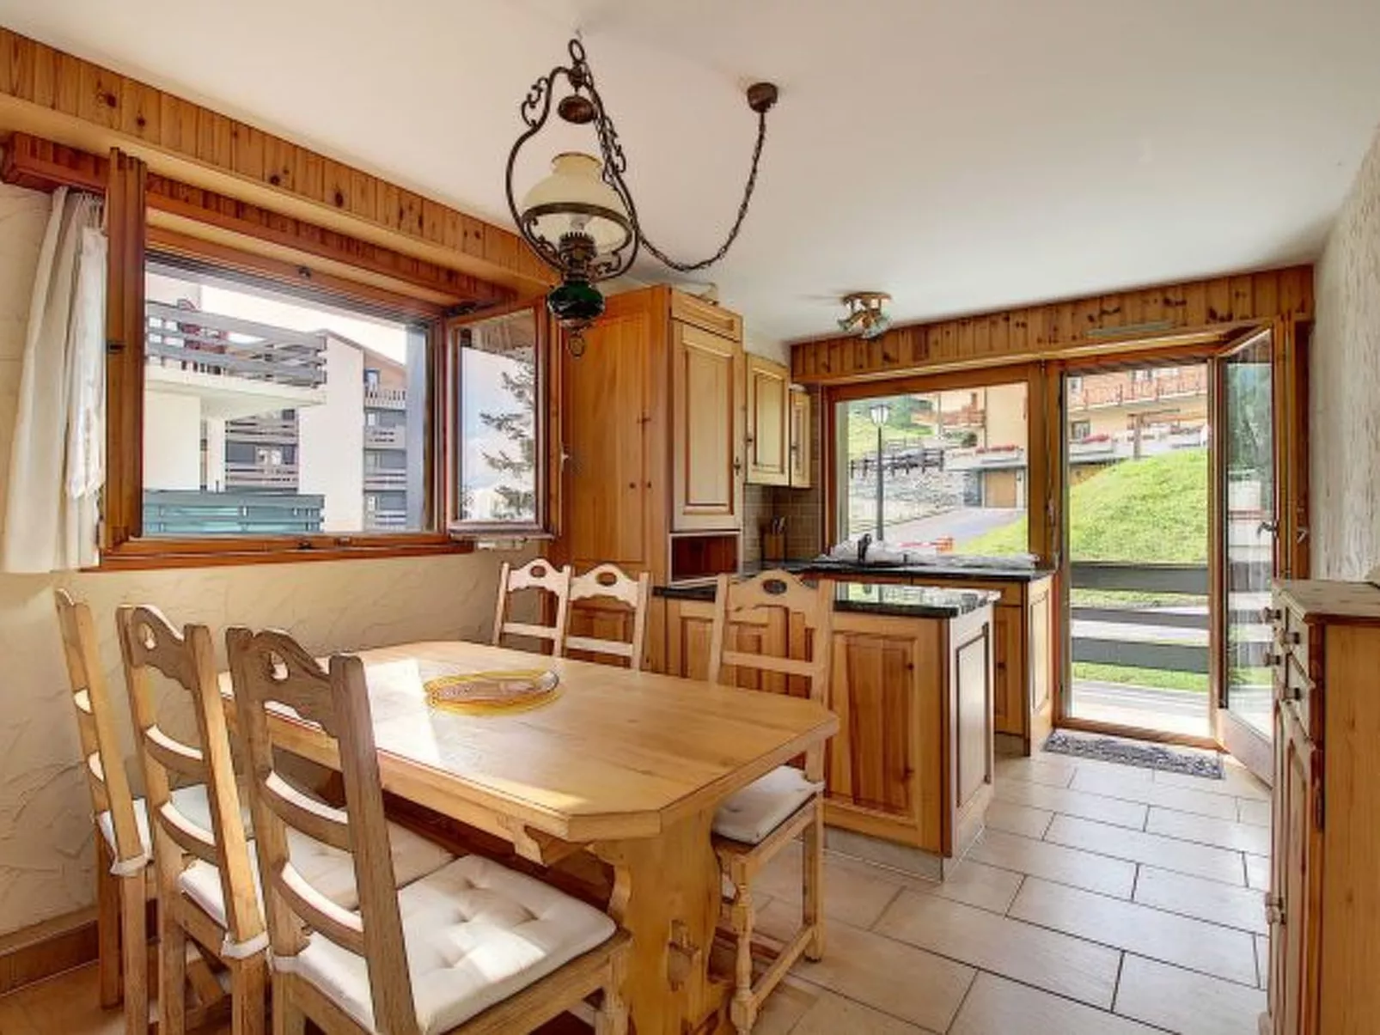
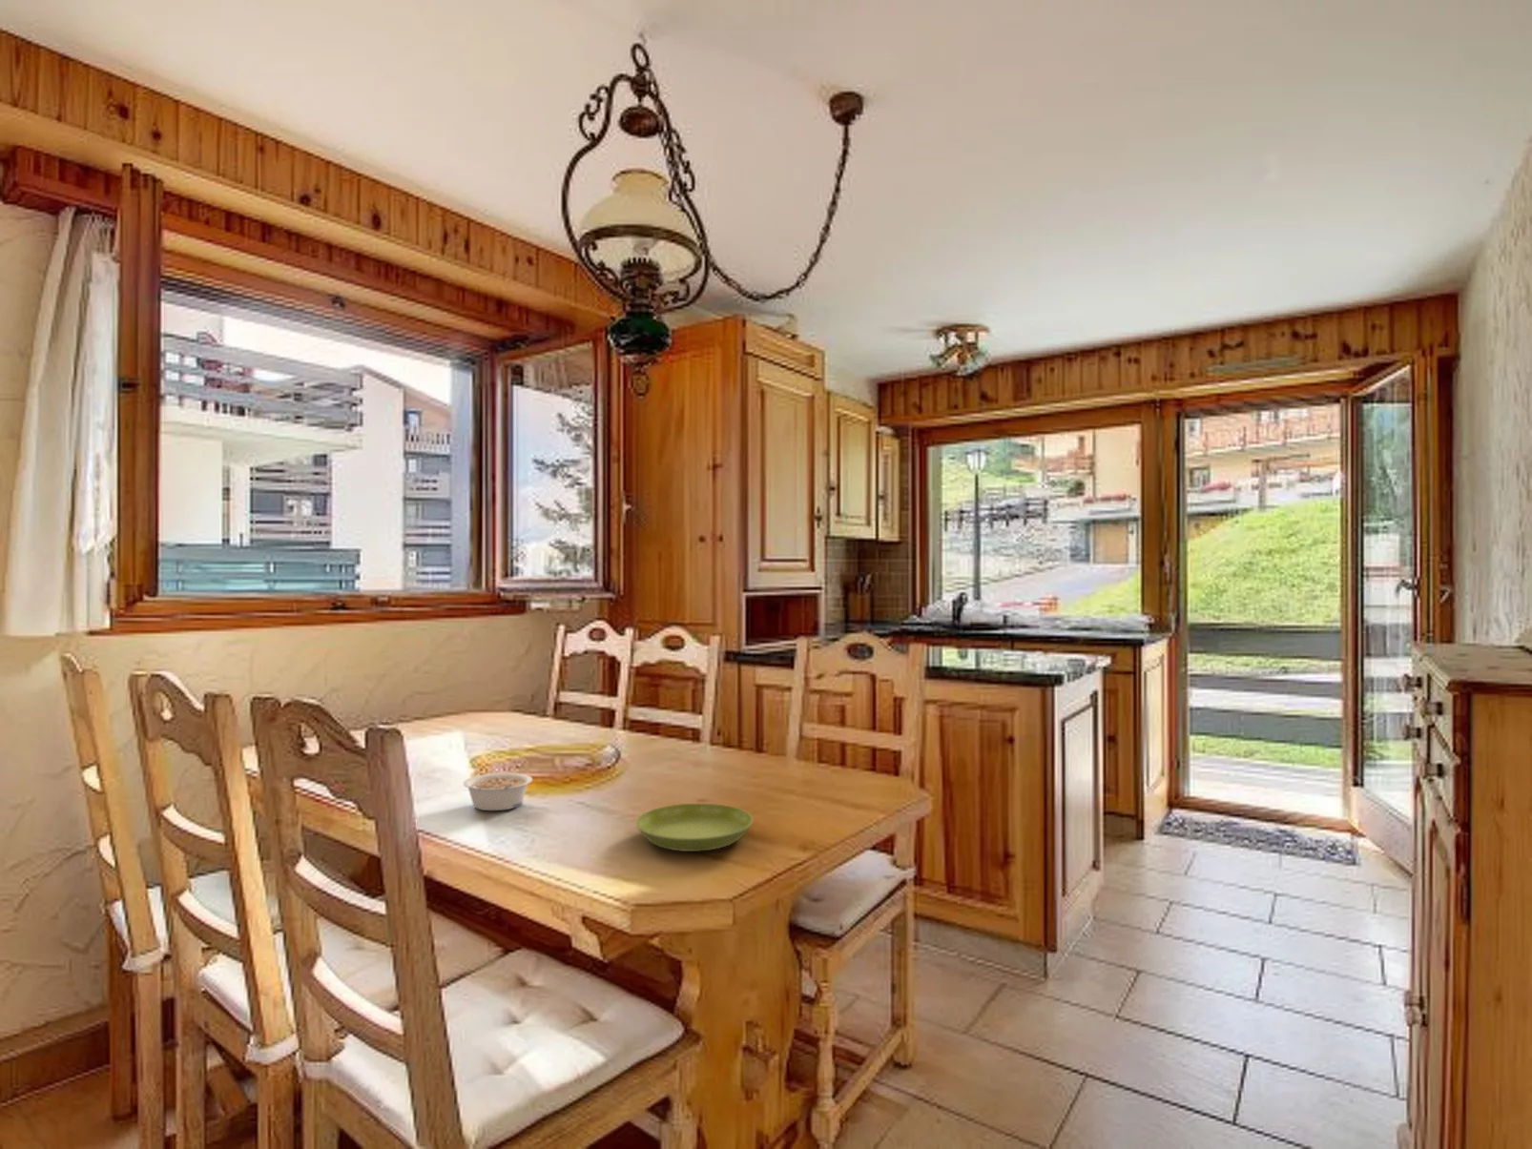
+ saucer [635,803,753,852]
+ legume [461,771,534,811]
